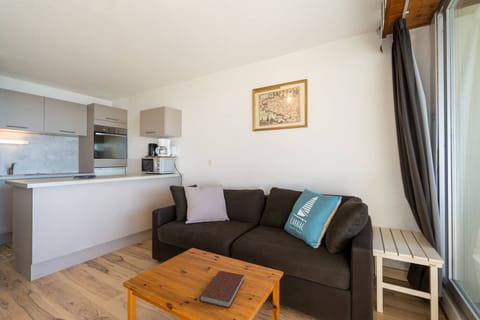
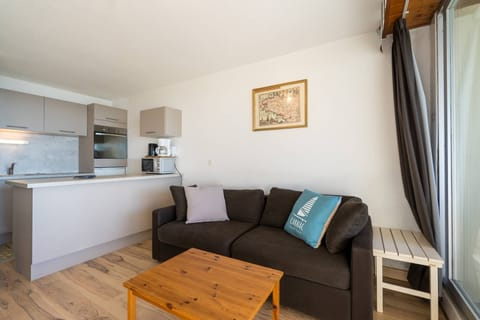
- book [198,270,245,309]
